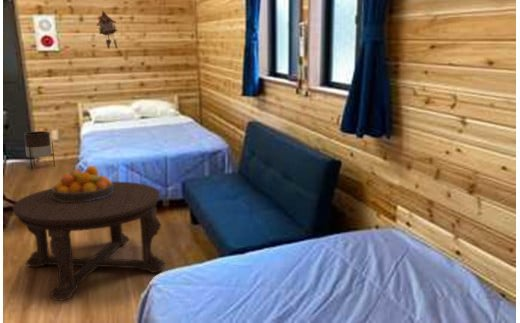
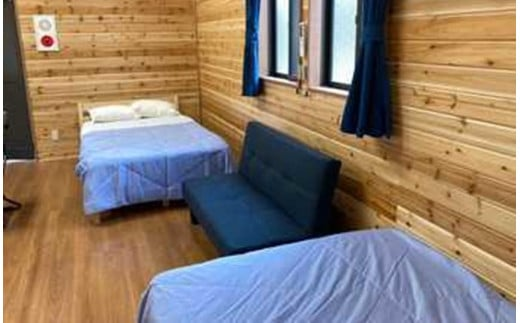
- cuckoo clock [96,10,119,50]
- planter [23,130,56,171]
- fruit bowl [51,165,113,202]
- coffee table [12,181,166,302]
